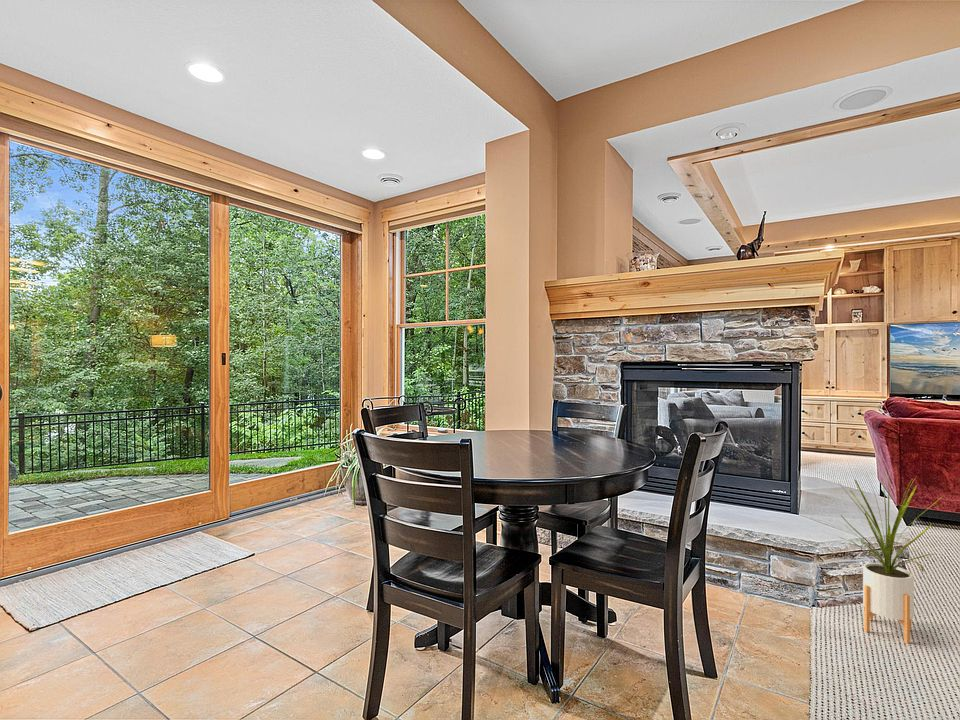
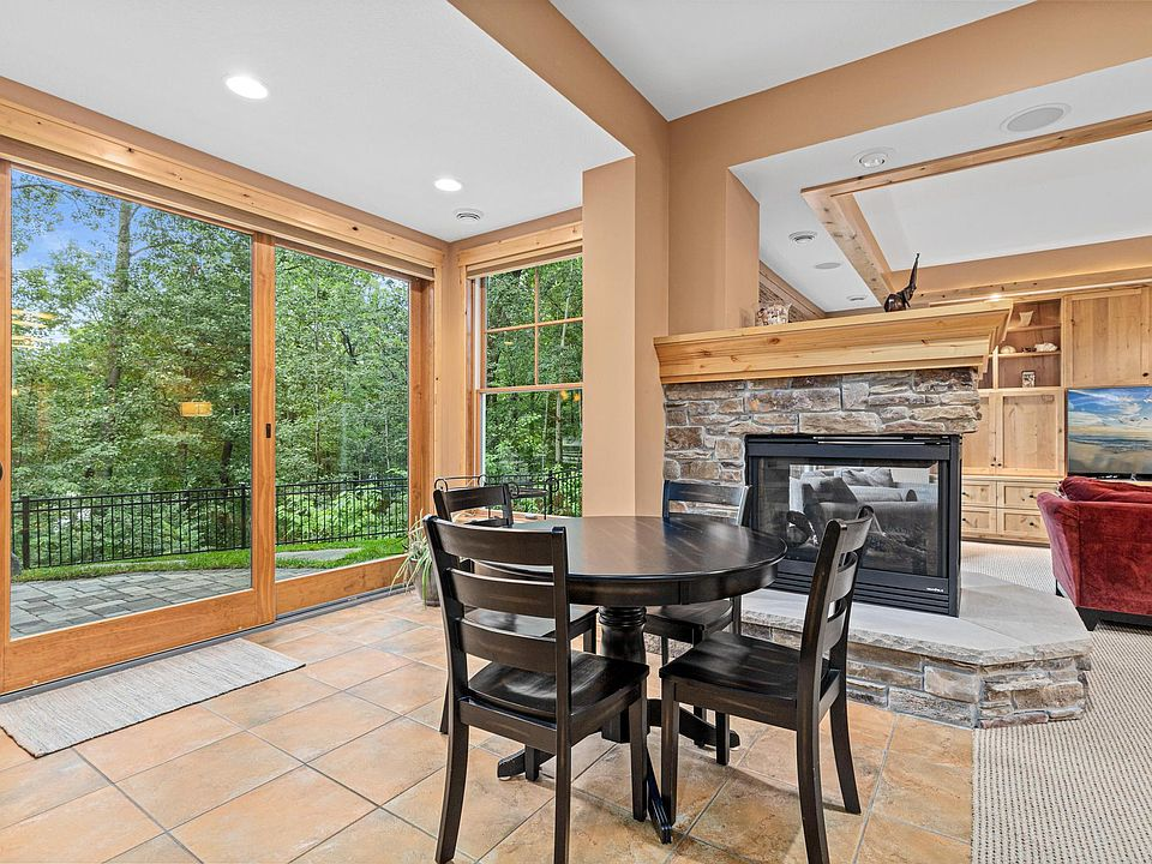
- house plant [837,470,945,644]
